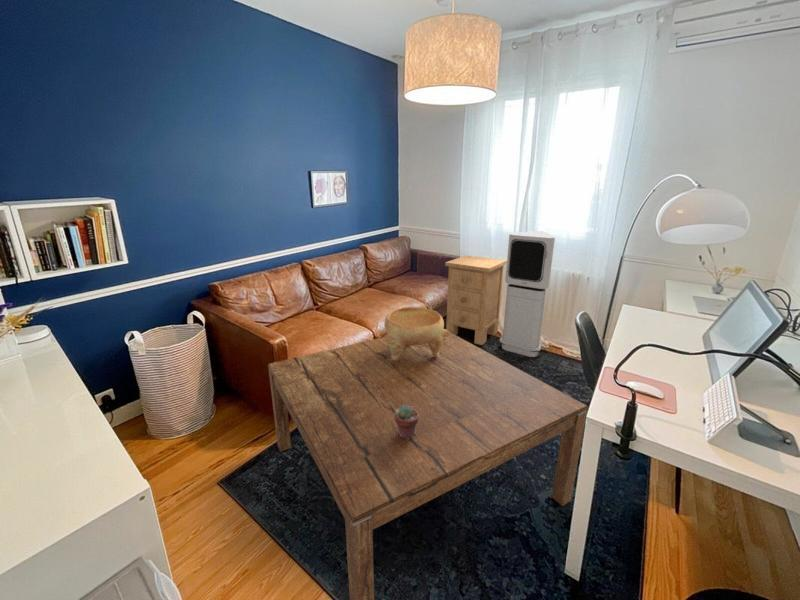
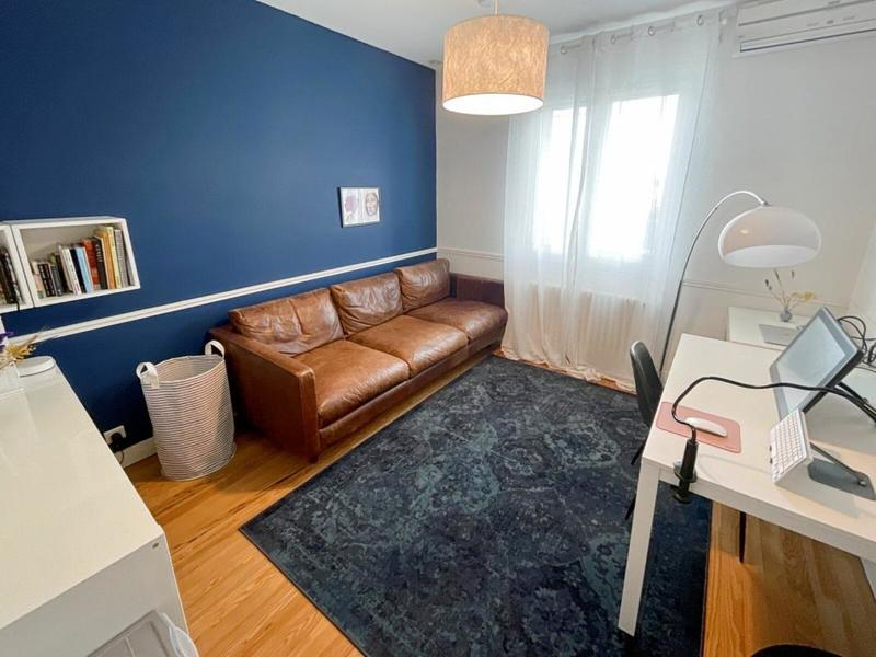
- potted succulent [395,405,419,440]
- decorative bowl [383,306,449,361]
- air purifier [499,230,556,358]
- nightstand [444,254,507,346]
- coffee table [267,332,589,600]
